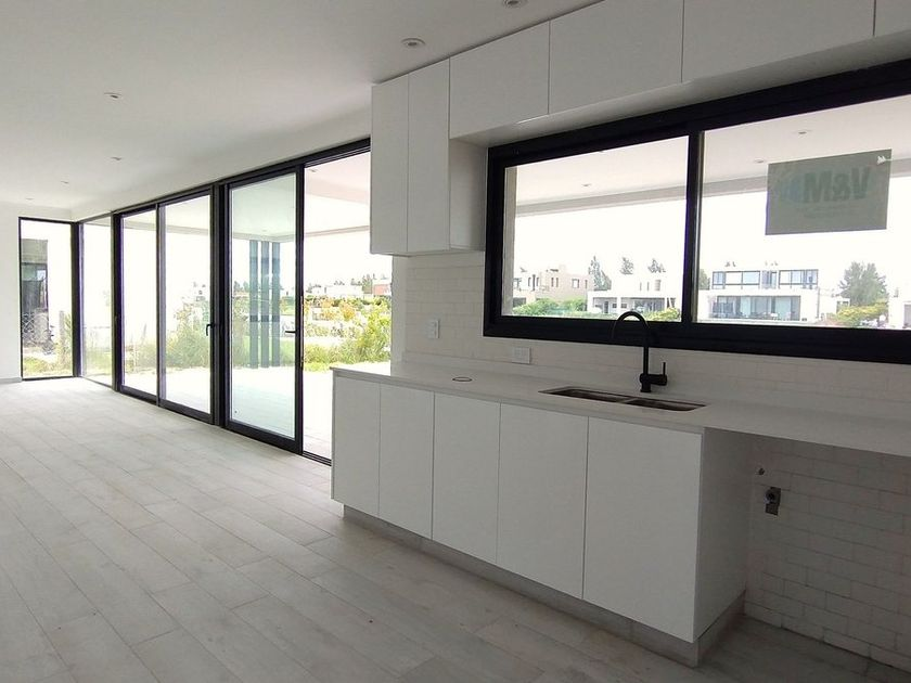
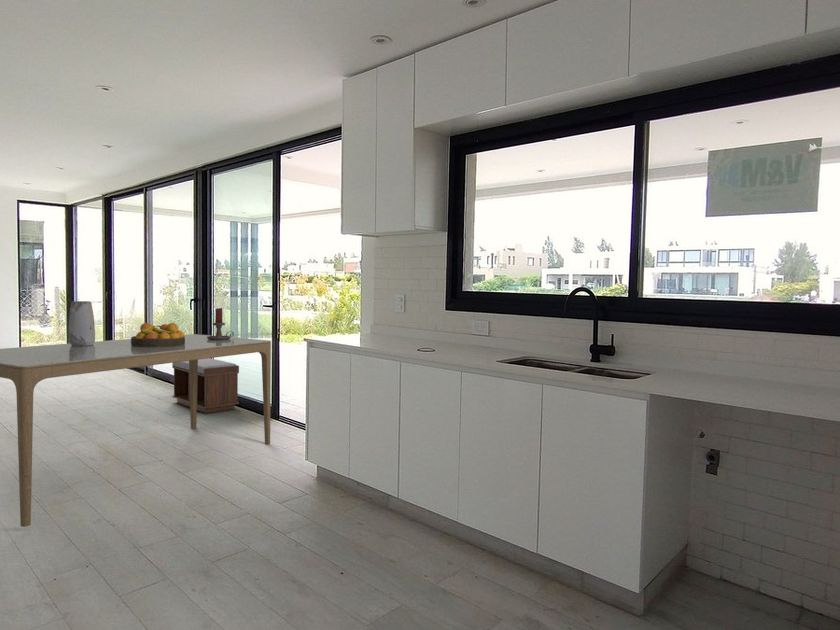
+ fruit bowl [130,322,185,347]
+ bench [171,358,240,414]
+ dining table [0,333,272,528]
+ vase [68,300,96,346]
+ candle holder [207,307,235,340]
